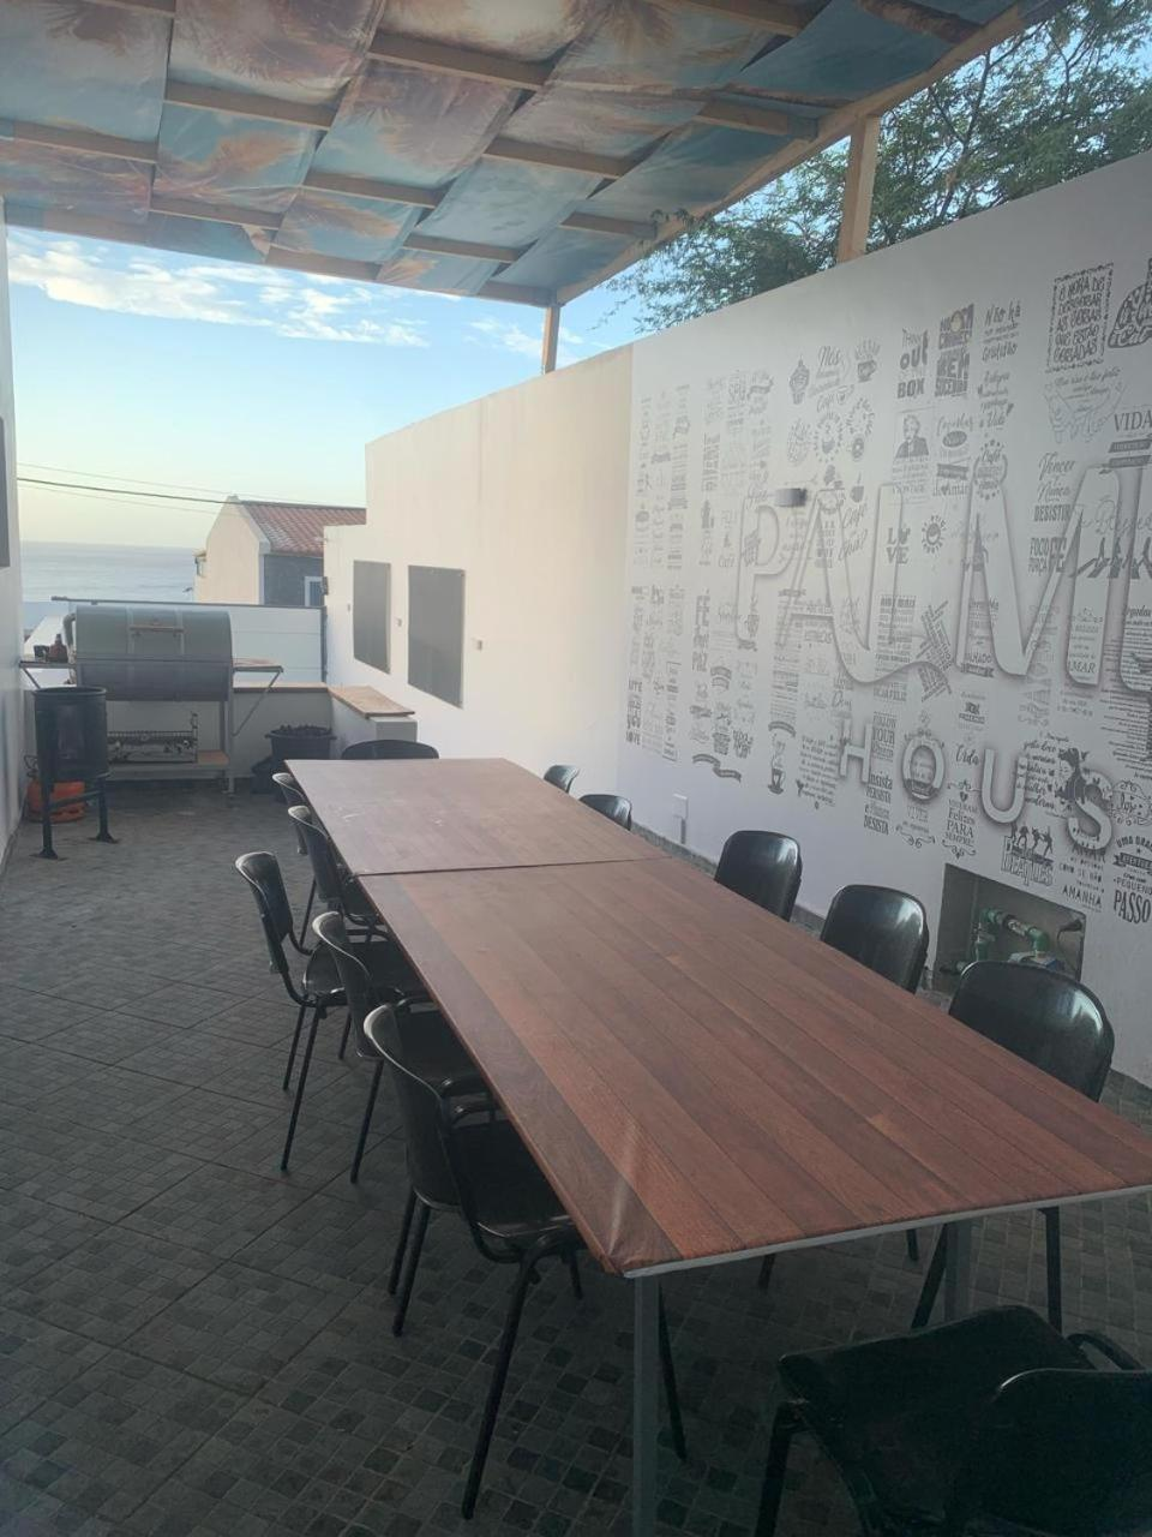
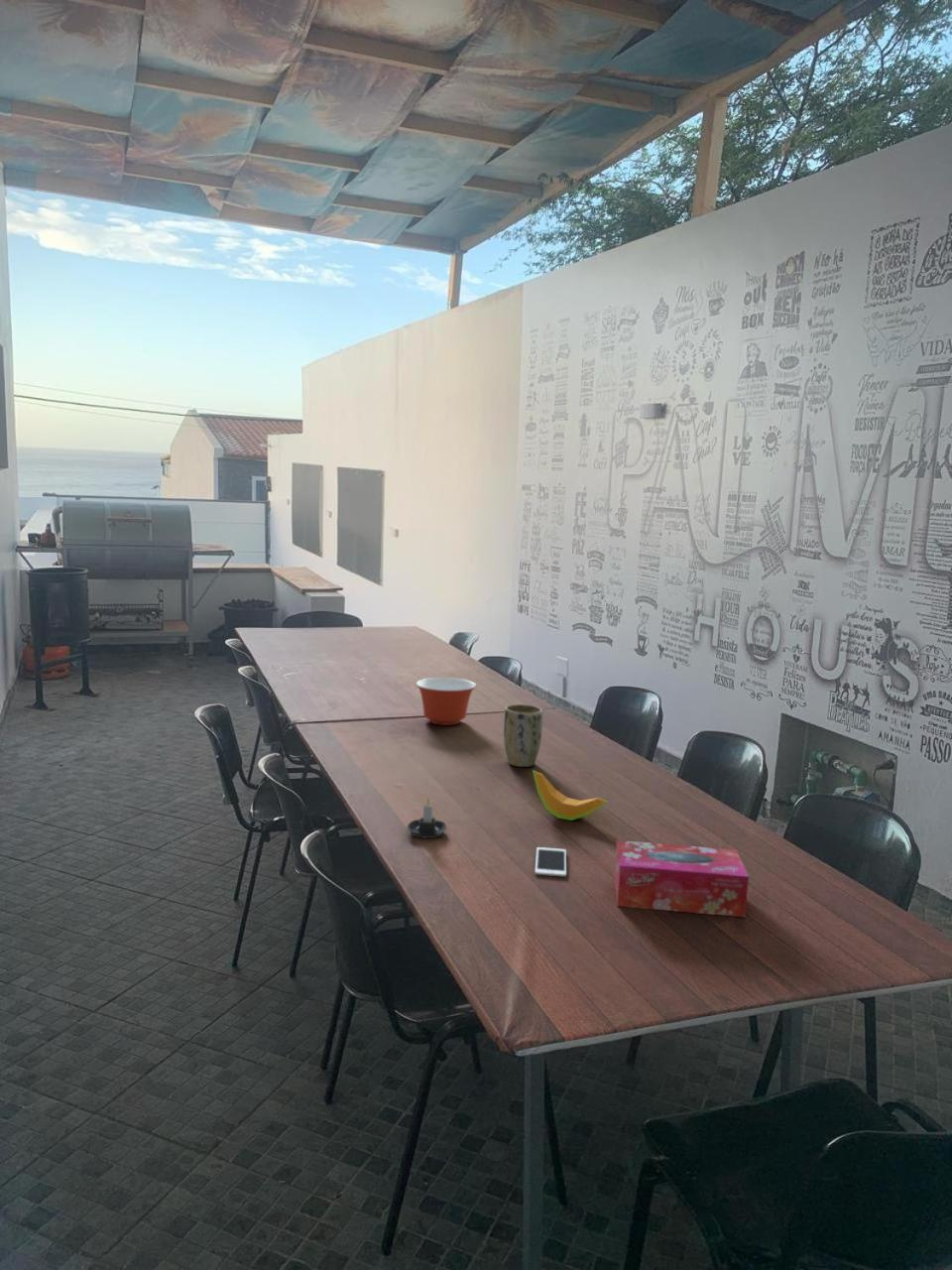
+ cell phone [535,846,567,878]
+ cantaloupe slice [532,769,609,822]
+ plant pot [503,703,543,768]
+ mixing bowl [415,677,477,726]
+ tissue box [614,839,750,918]
+ candle [407,797,447,839]
